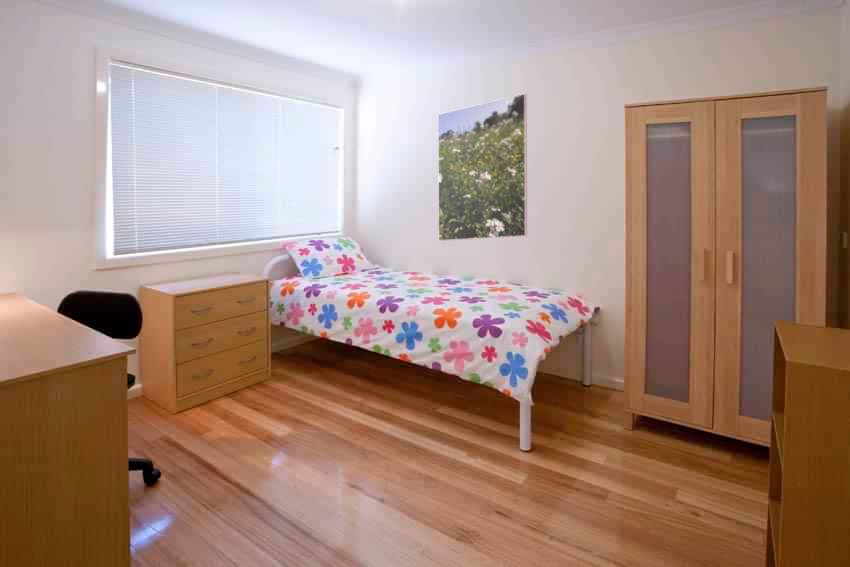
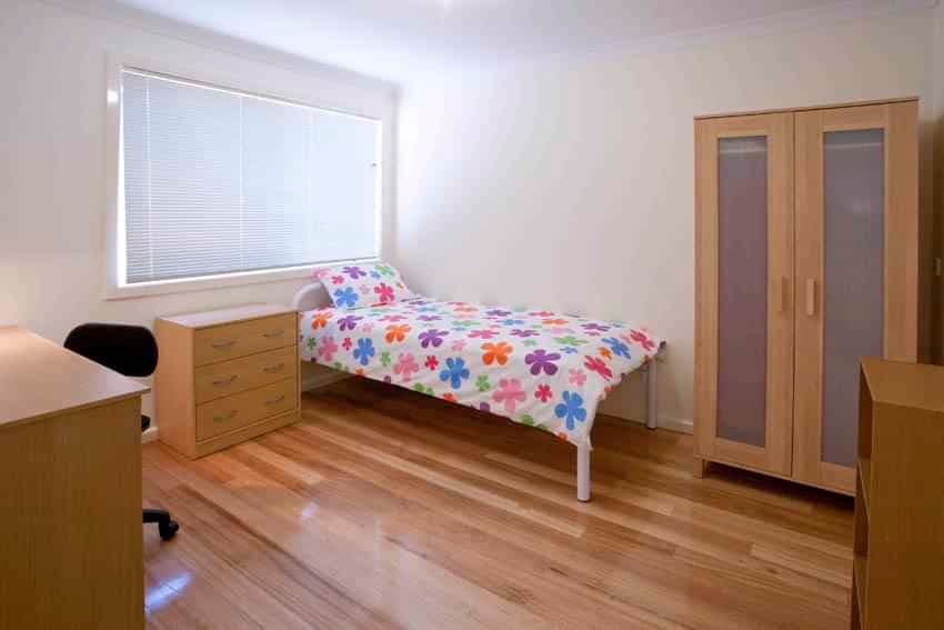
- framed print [437,93,528,242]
